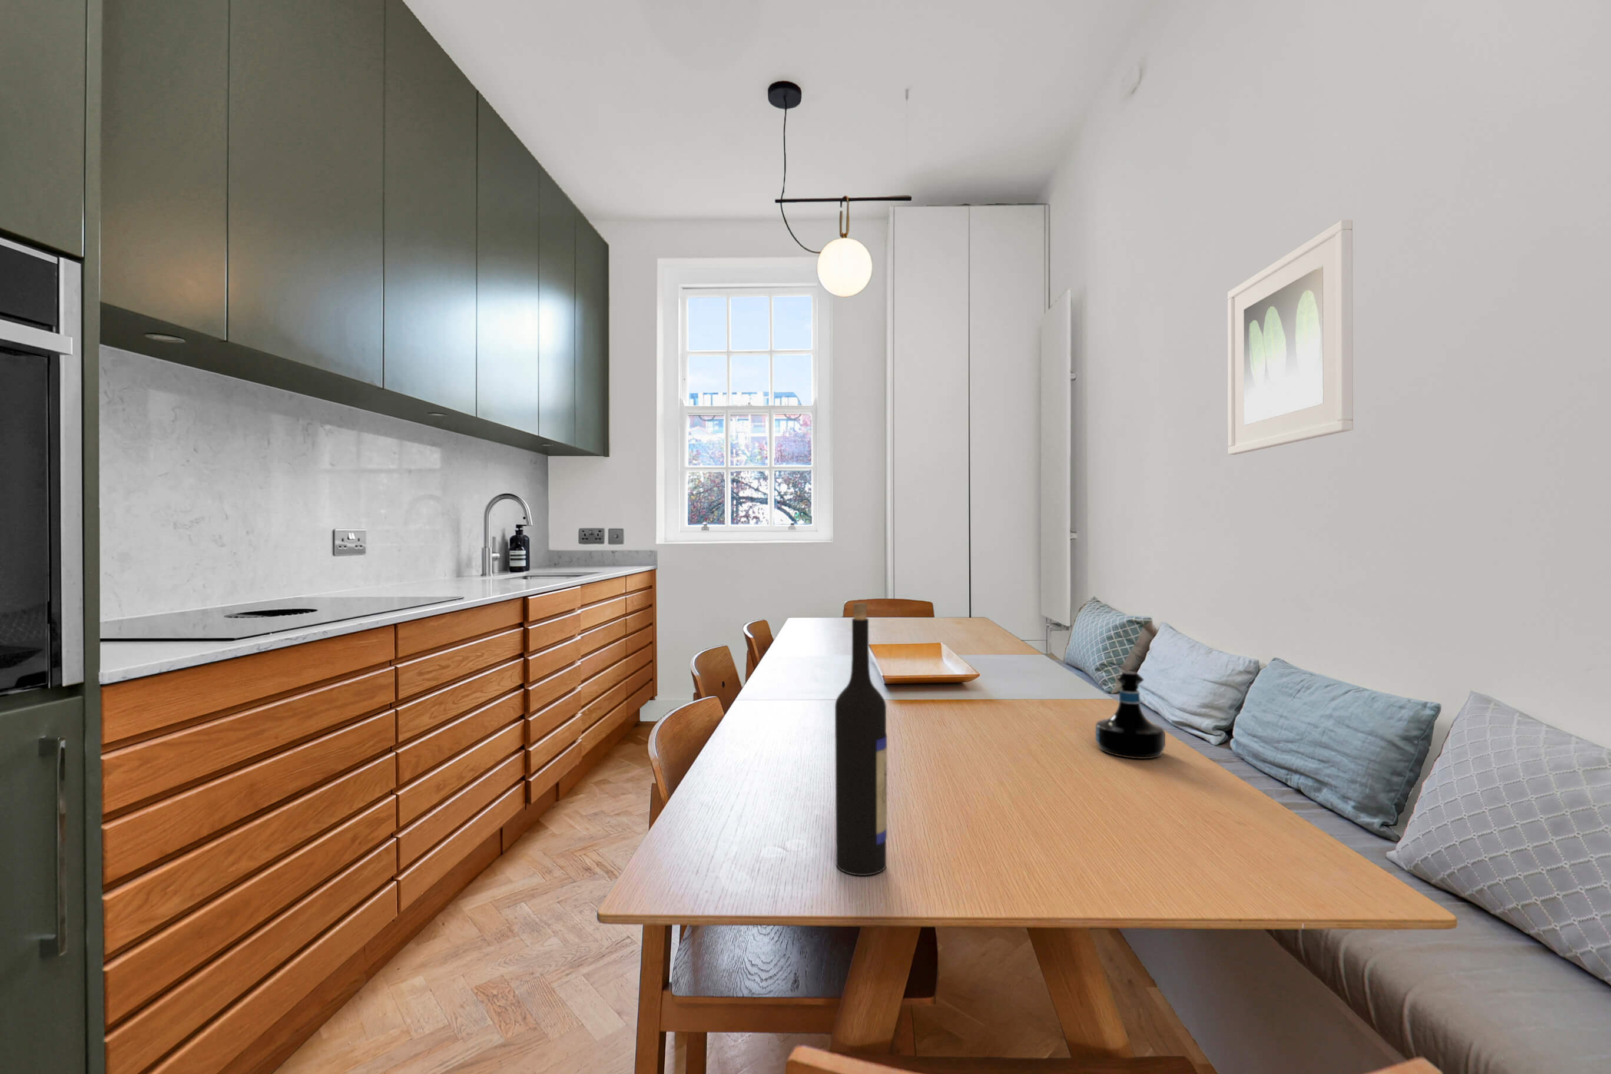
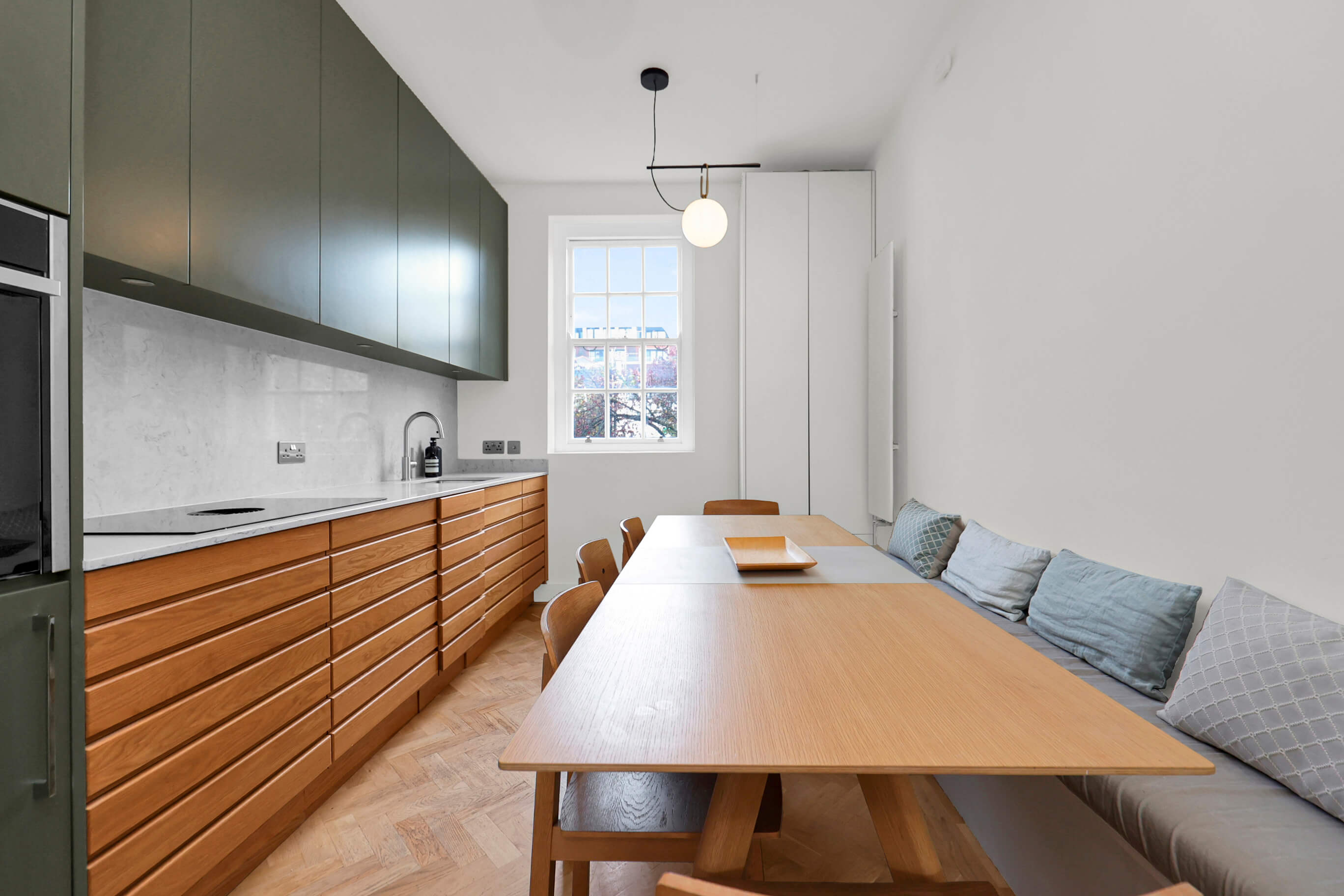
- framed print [1227,219,1353,455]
- tequila bottle [1096,671,1166,760]
- wine bottle [834,603,887,876]
